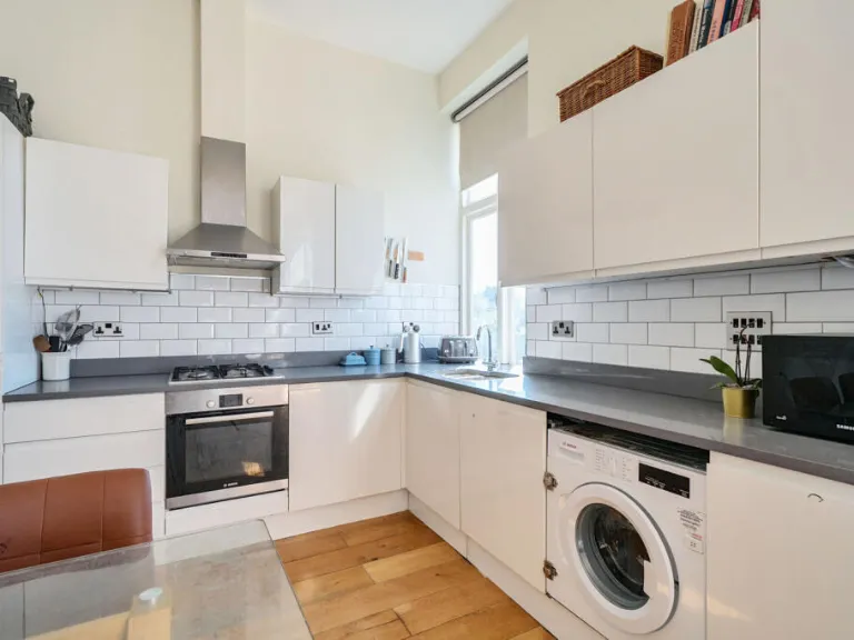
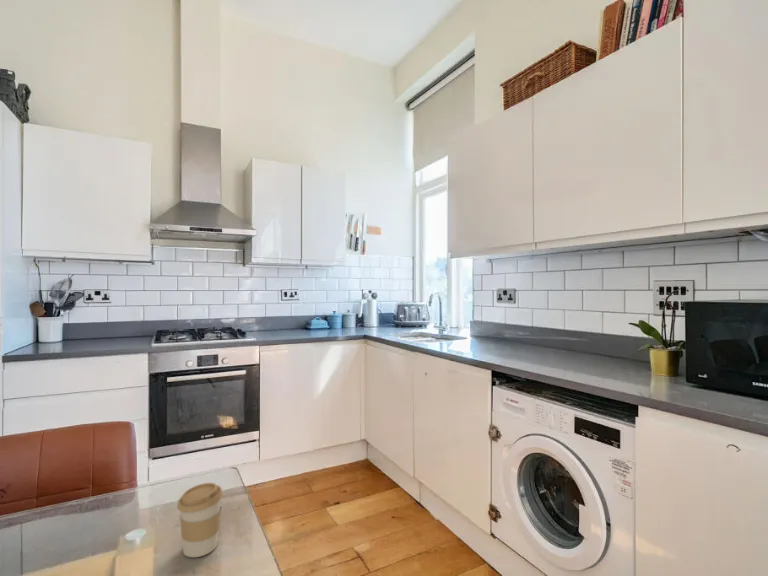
+ coffee cup [176,482,224,558]
